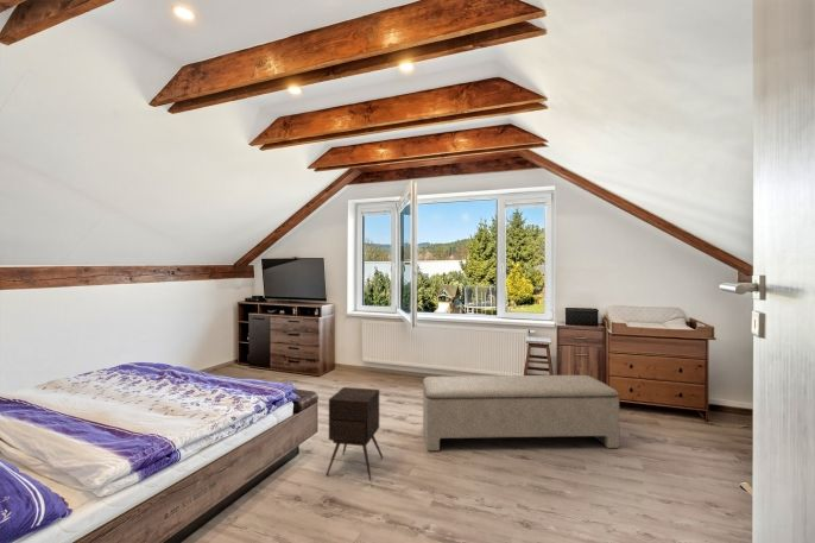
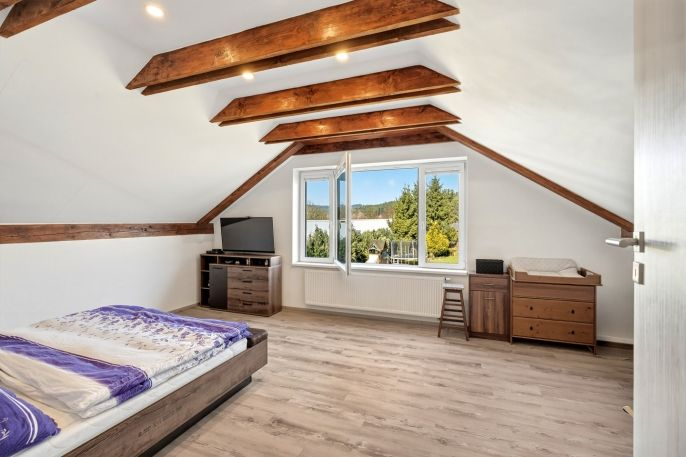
- side table [326,386,384,481]
- bench [422,374,620,452]
